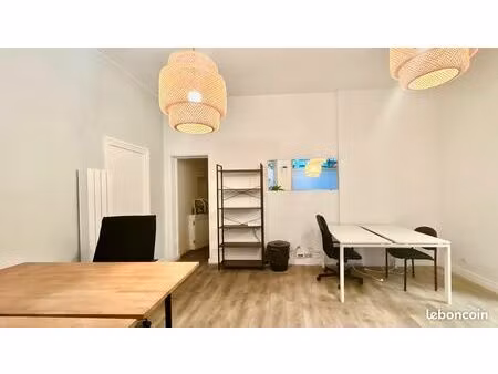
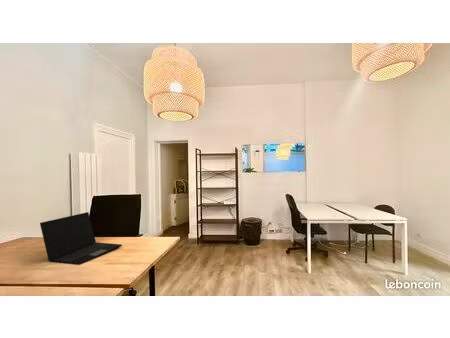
+ laptop [39,211,123,266]
